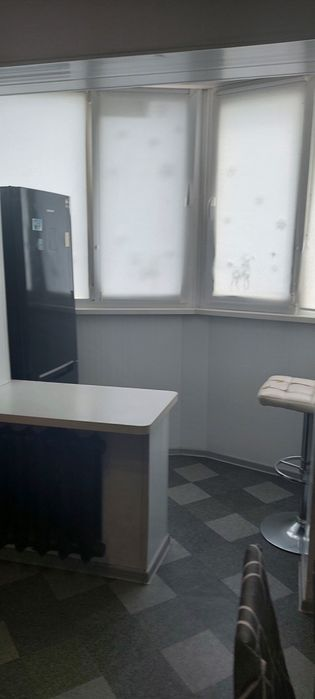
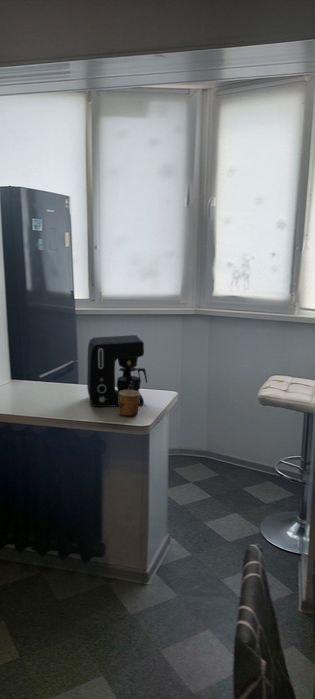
+ coffee maker [86,334,148,408]
+ cup [118,390,141,417]
